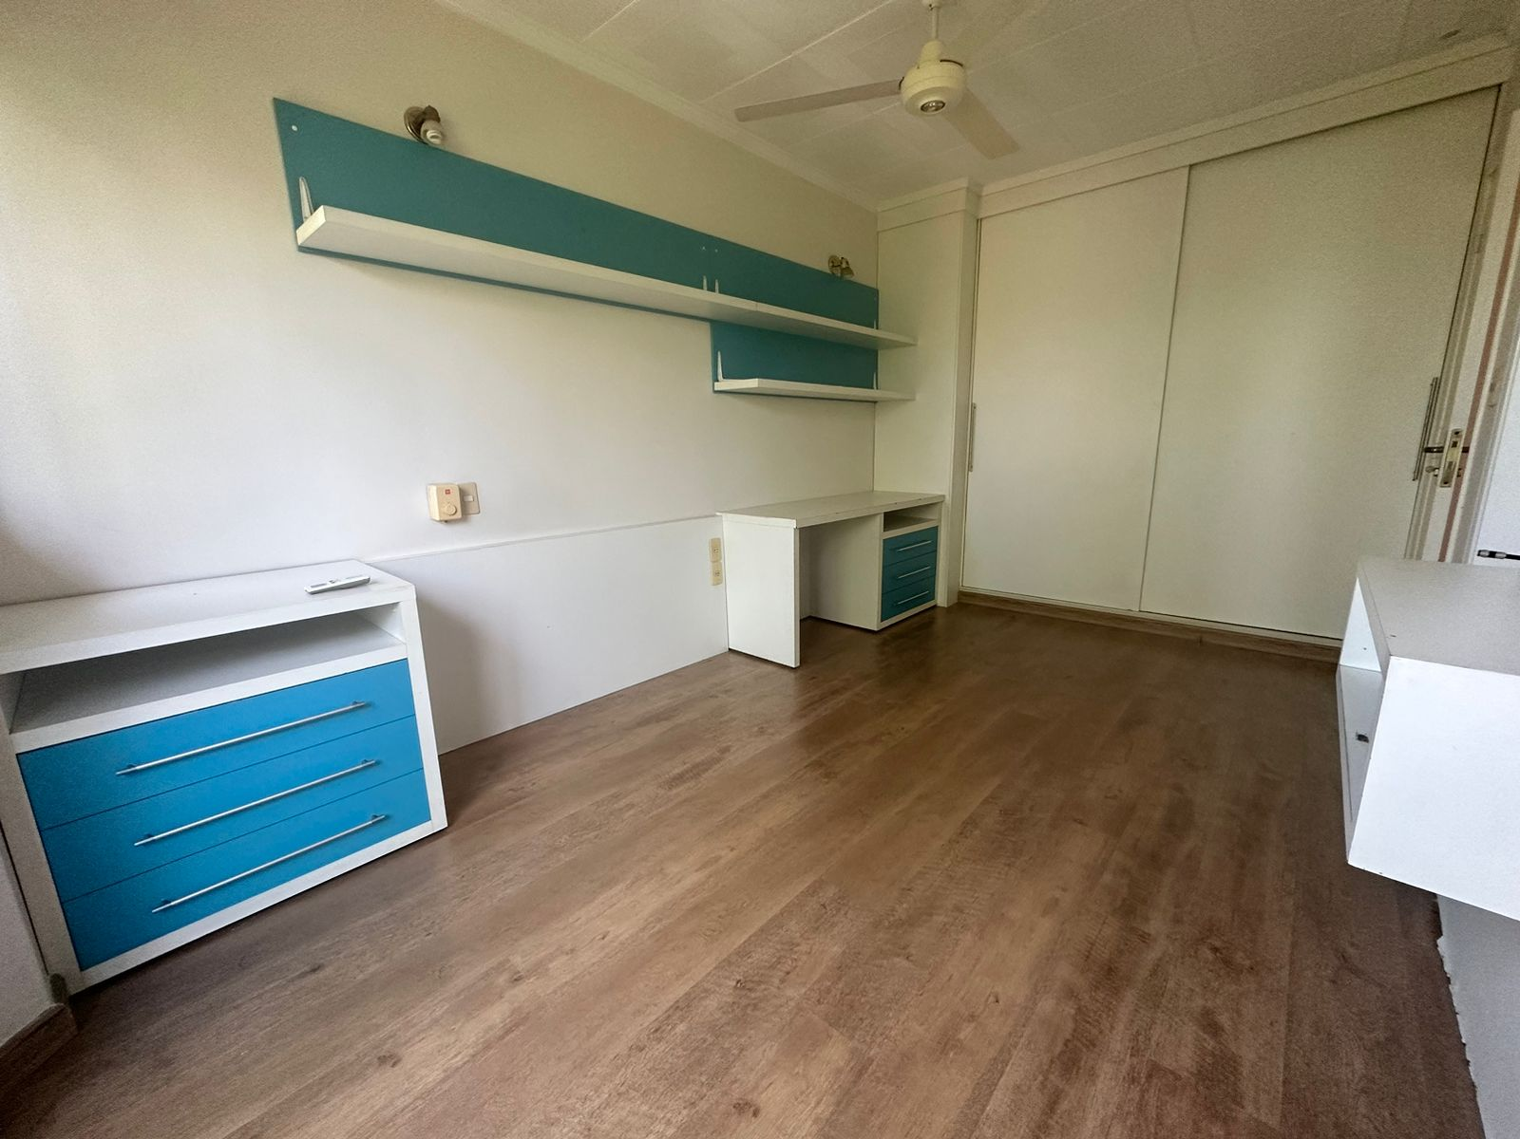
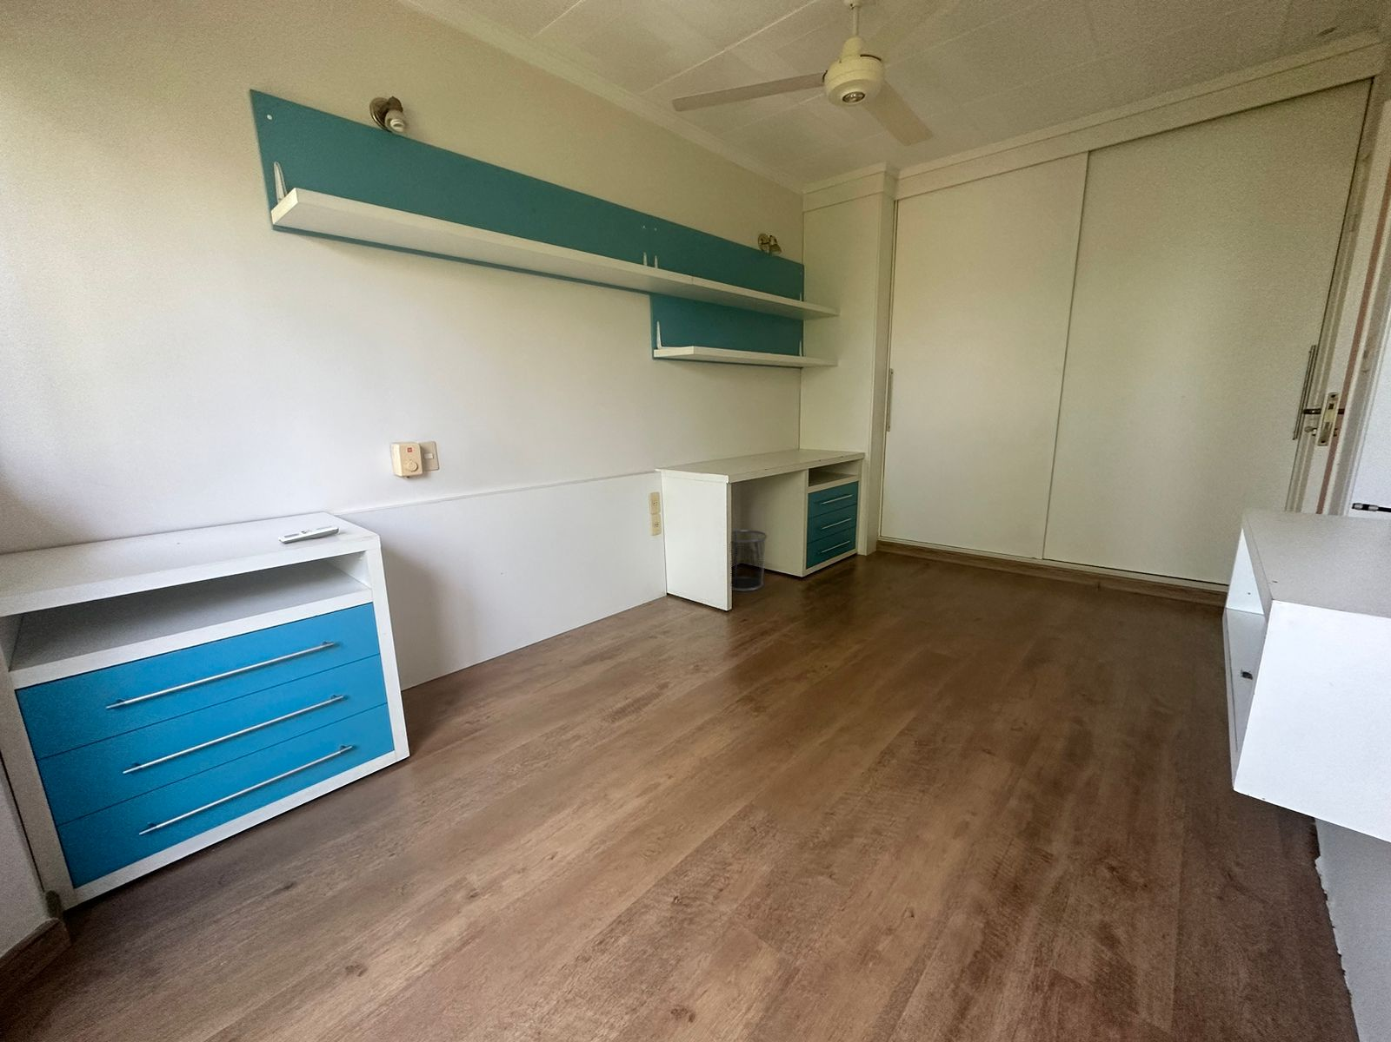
+ waste bin [731,529,769,592]
